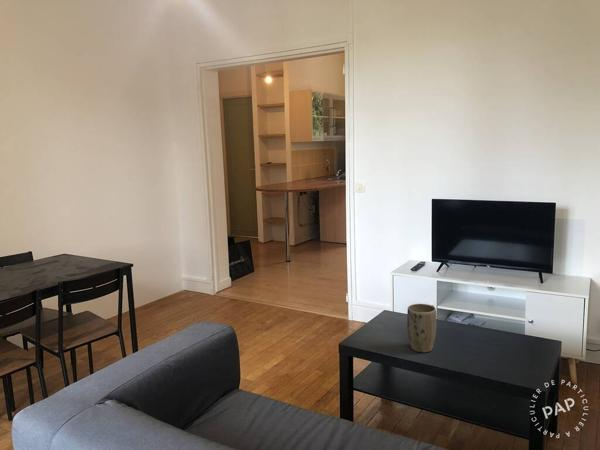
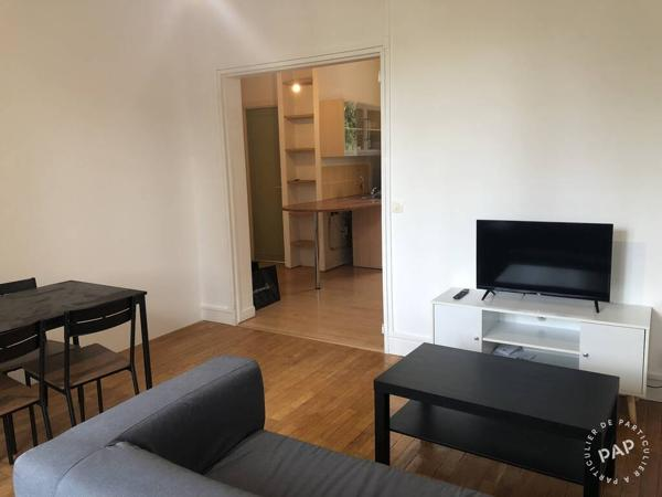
- plant pot [406,303,437,353]
